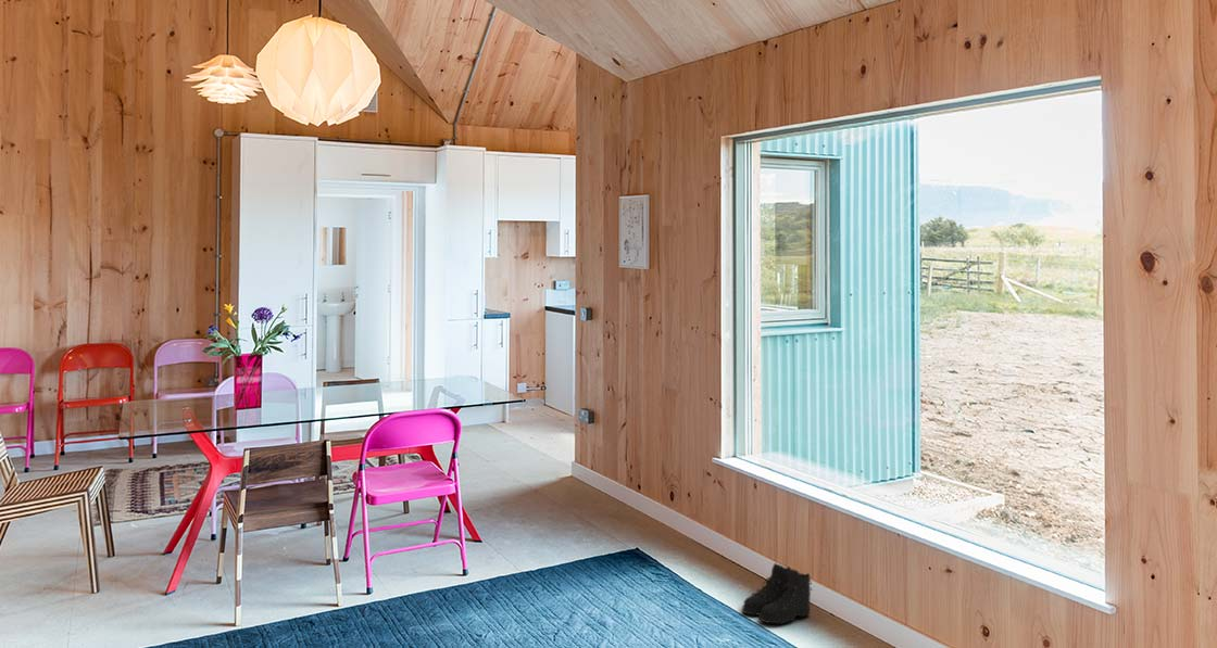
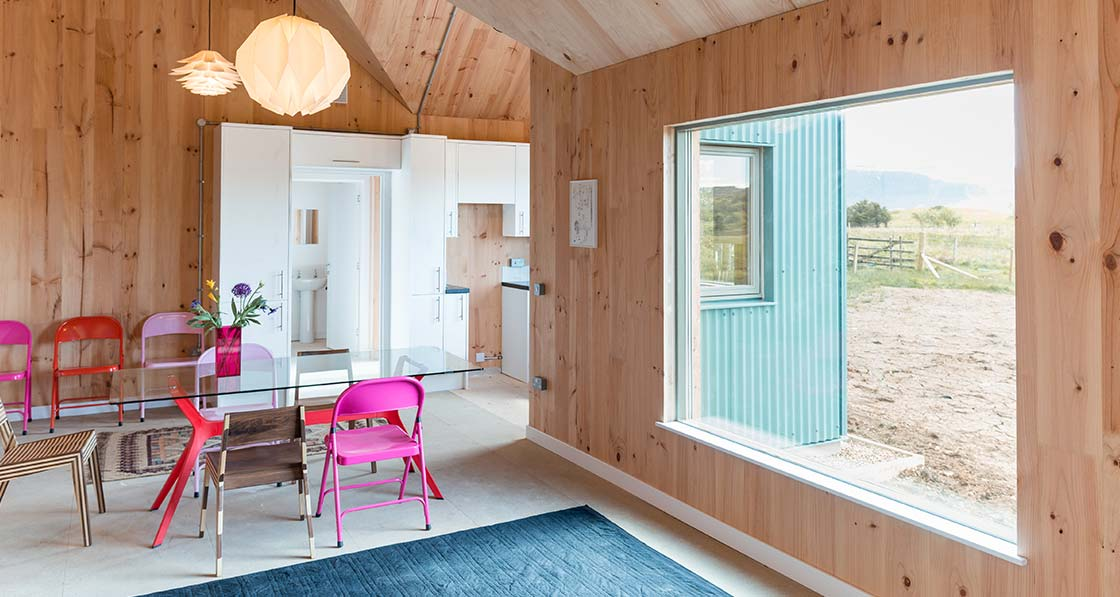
- boots [741,562,813,625]
